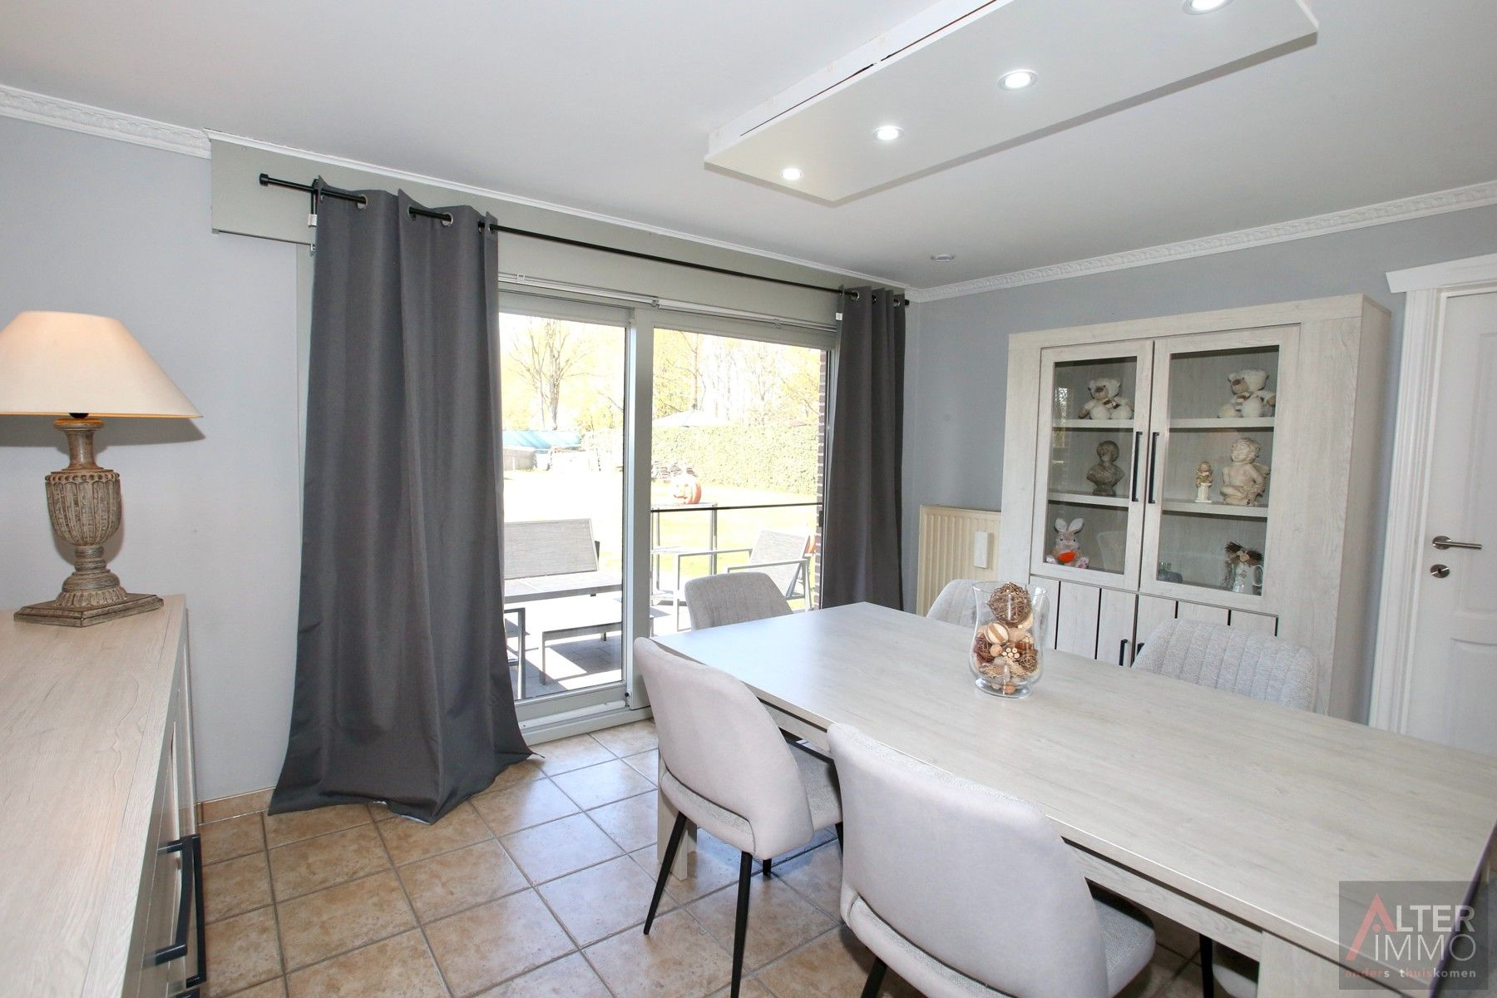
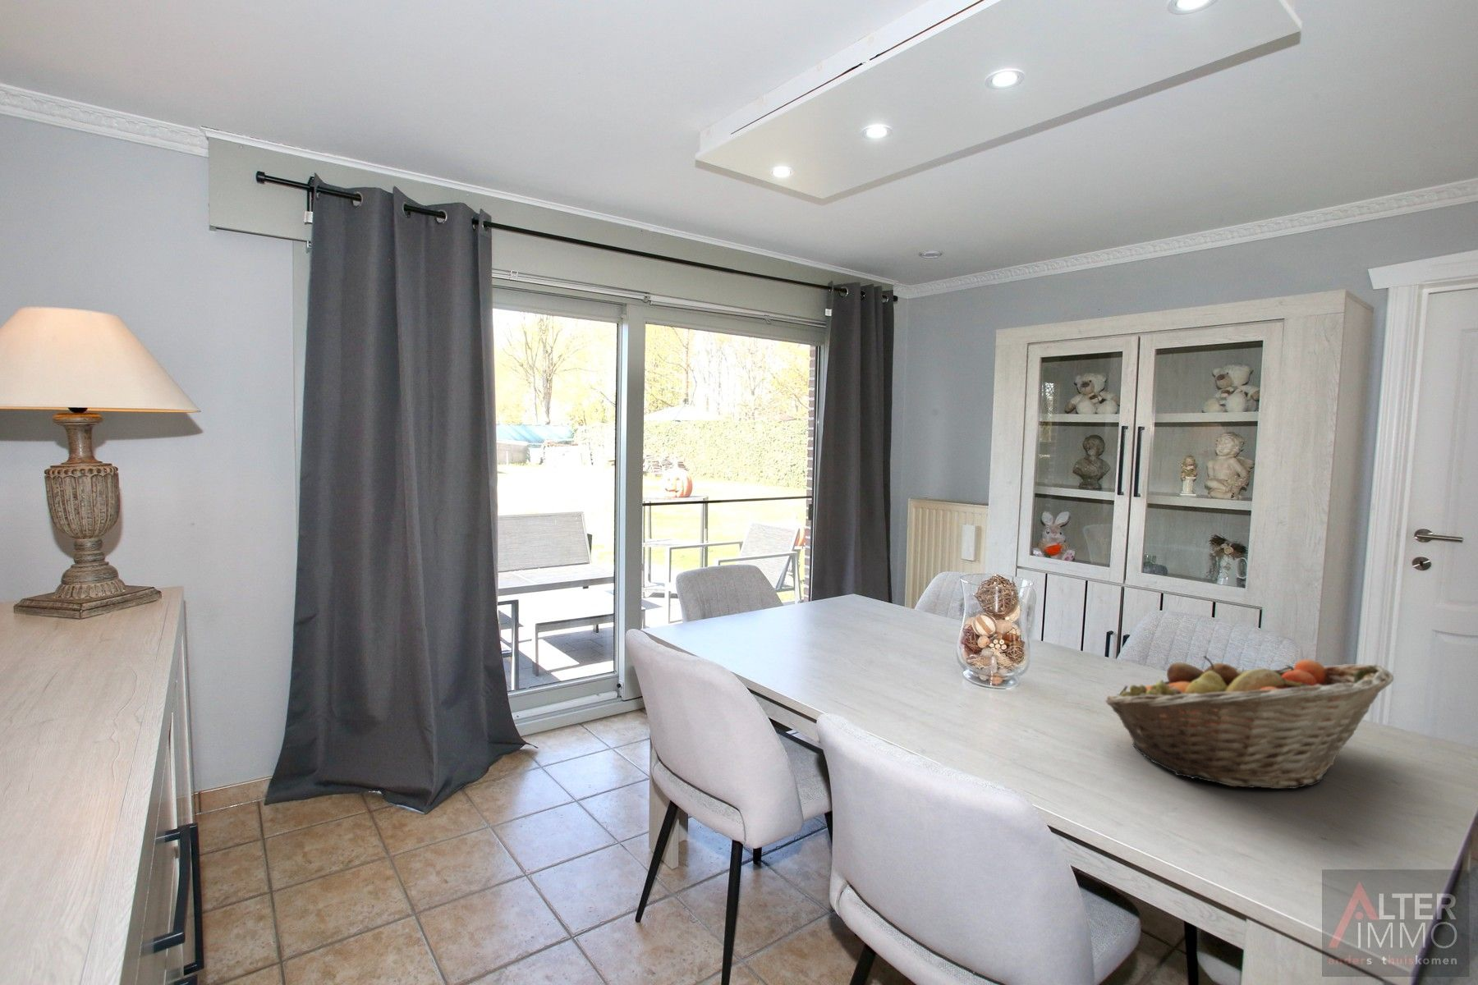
+ fruit basket [1104,655,1394,789]
